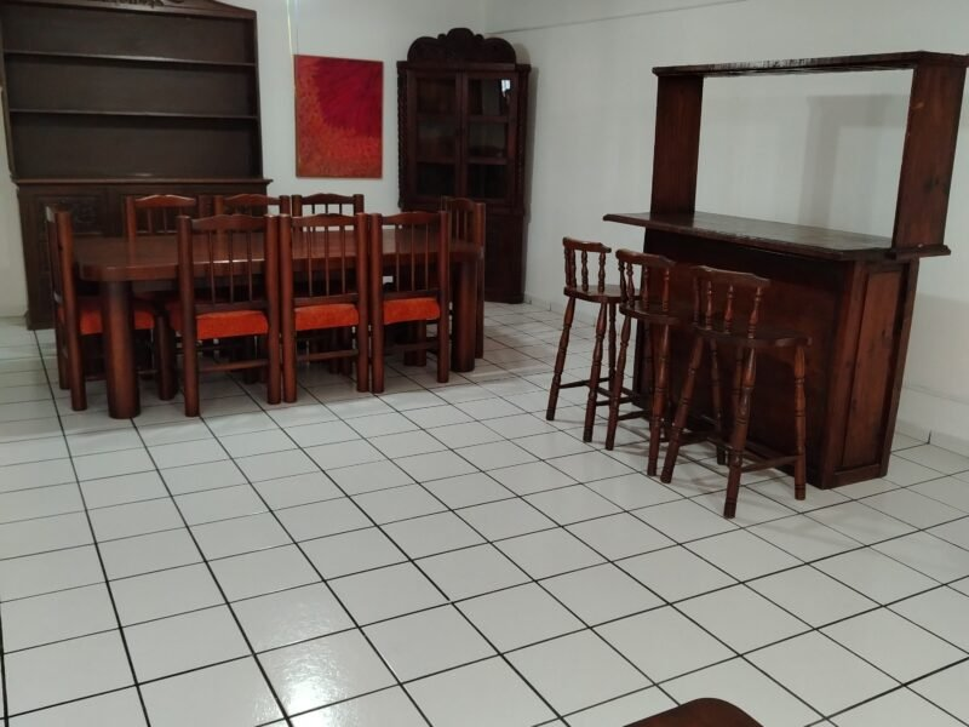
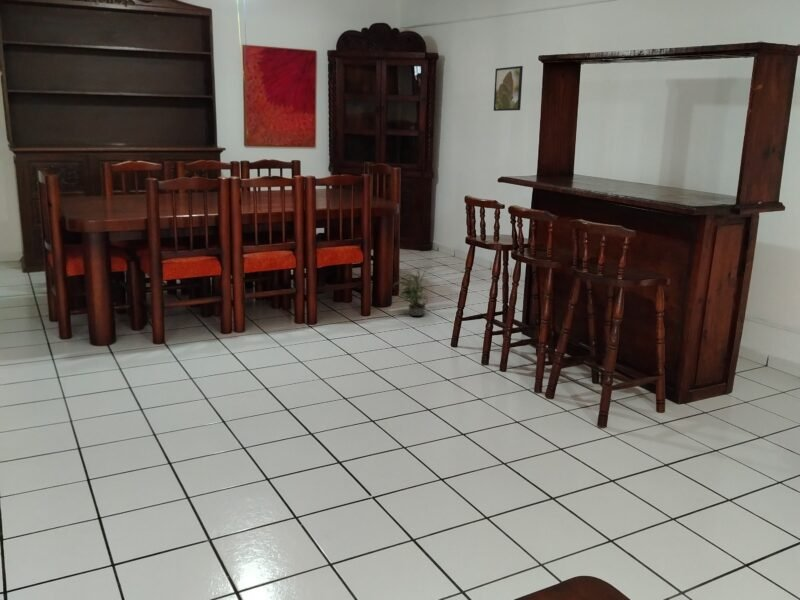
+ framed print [493,65,524,112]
+ potted plant [392,267,435,317]
